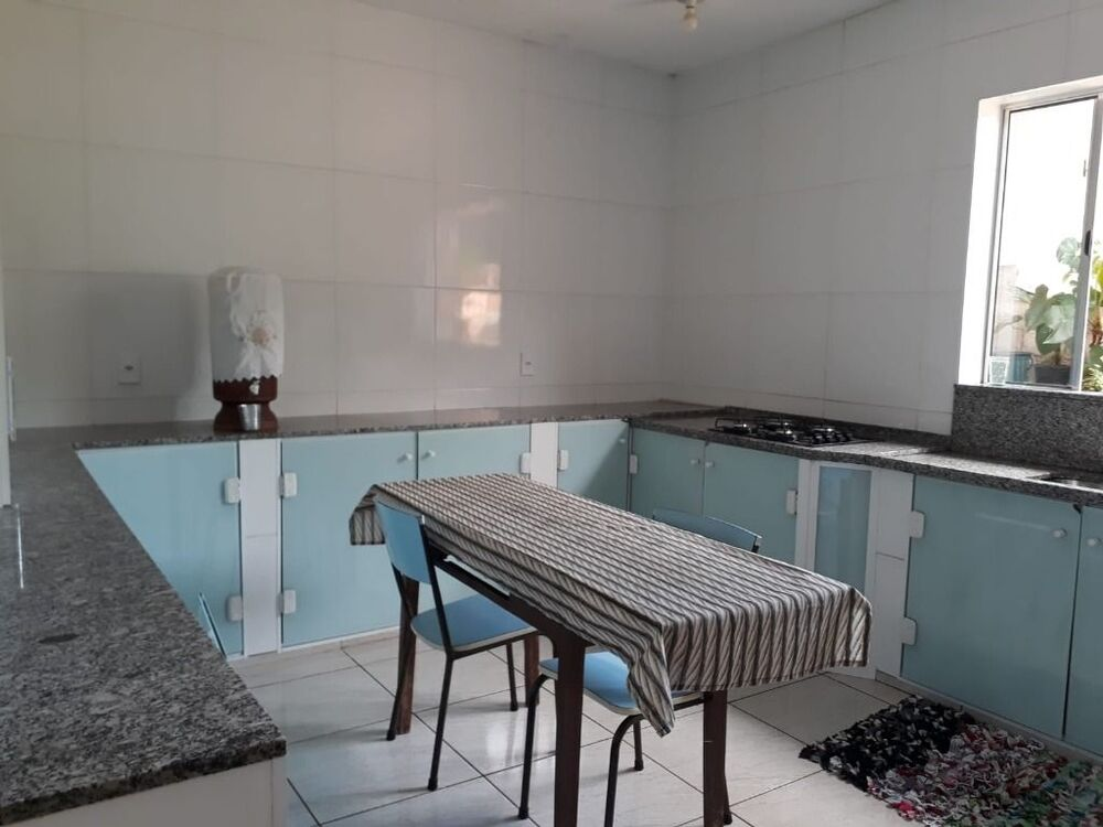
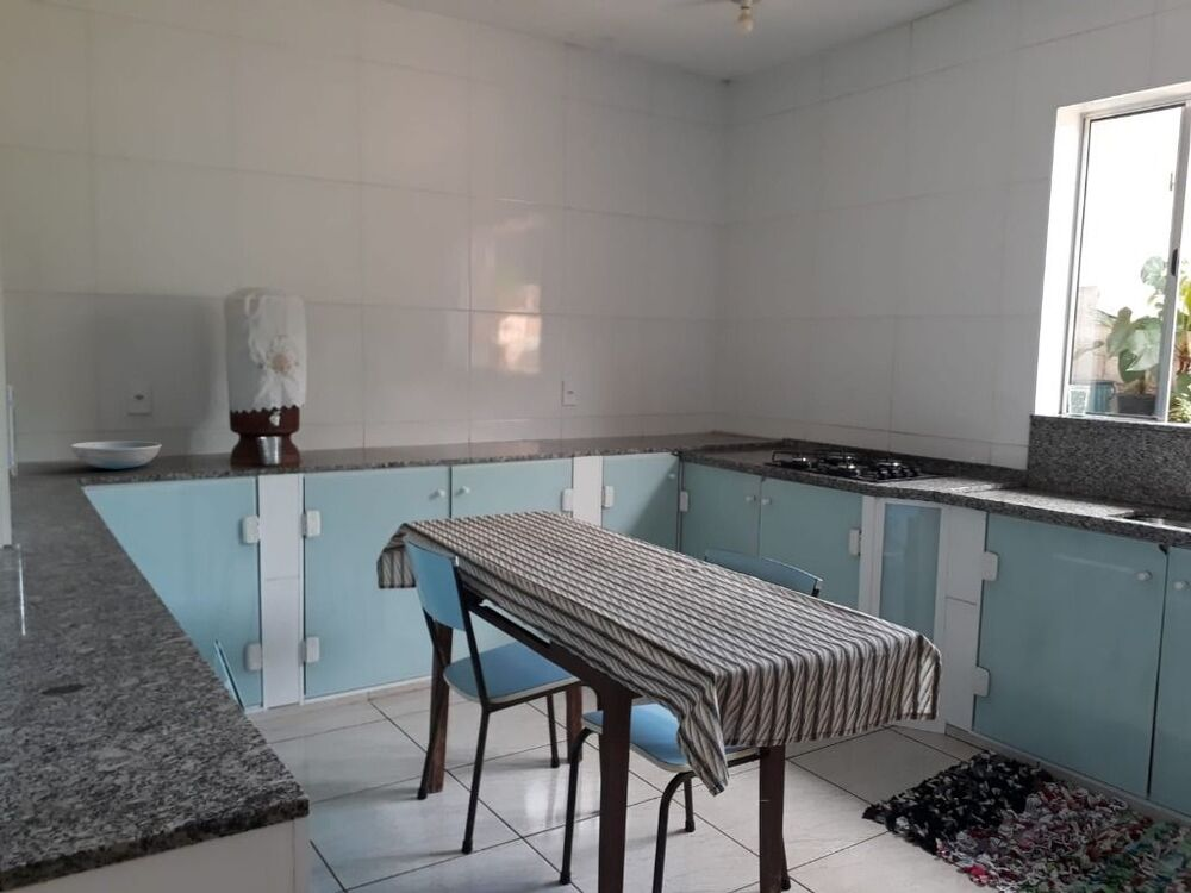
+ dish [69,439,162,470]
